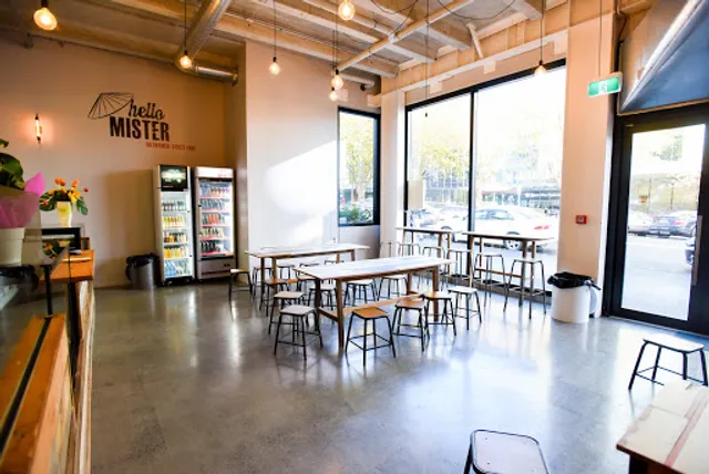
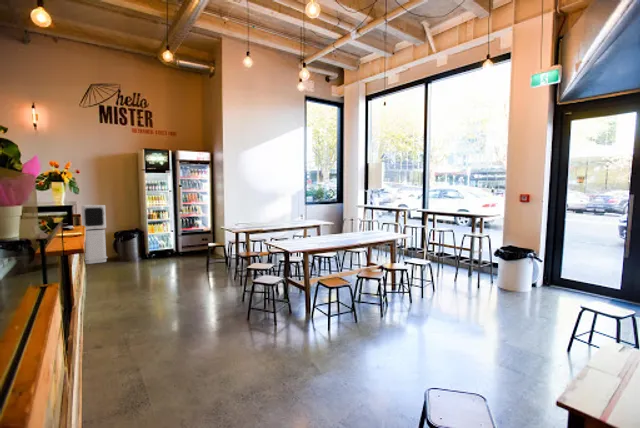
+ air purifier [80,204,109,265]
